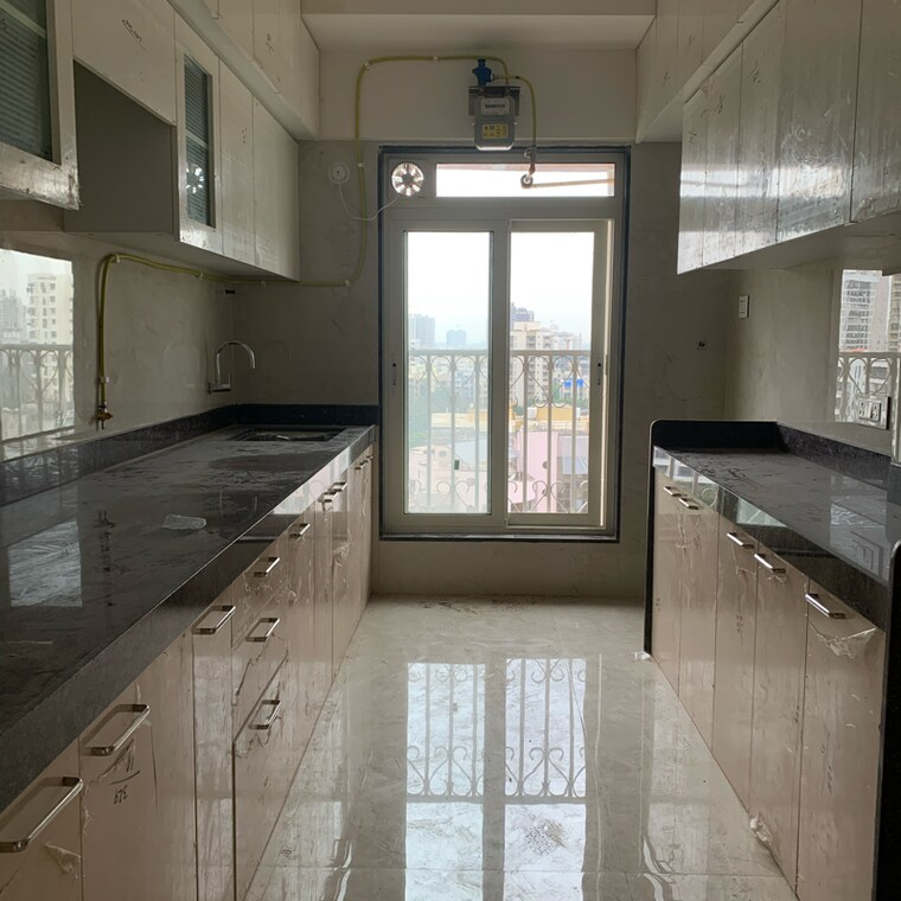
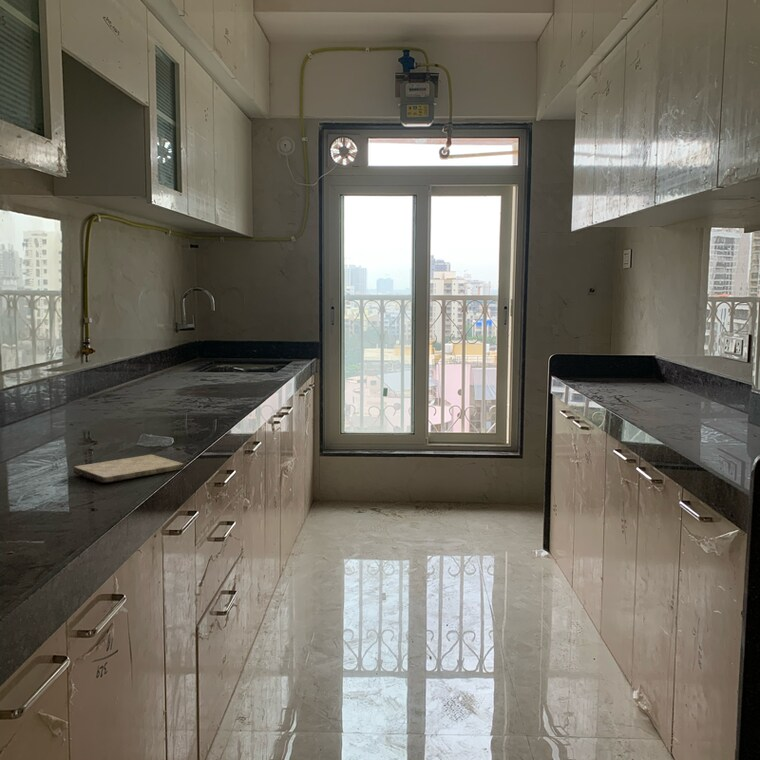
+ cutting board [72,454,185,484]
